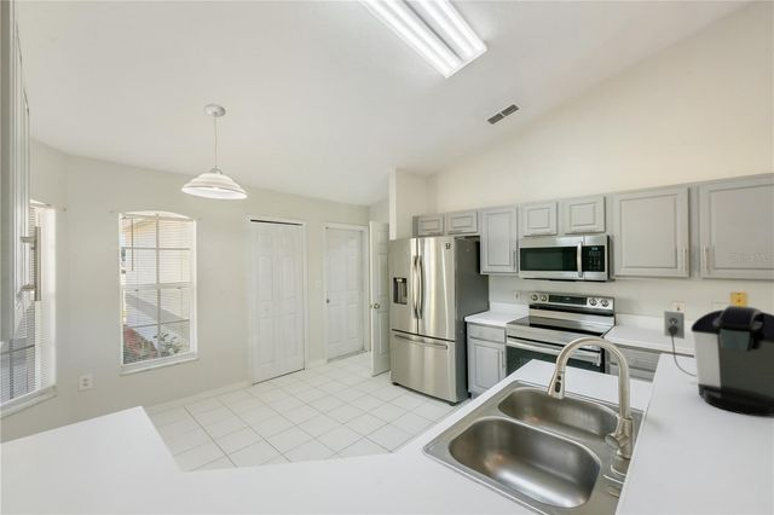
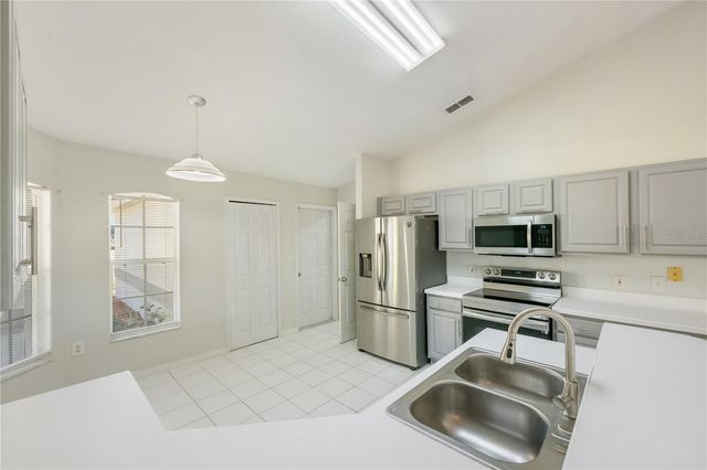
- coffee maker [663,305,774,417]
